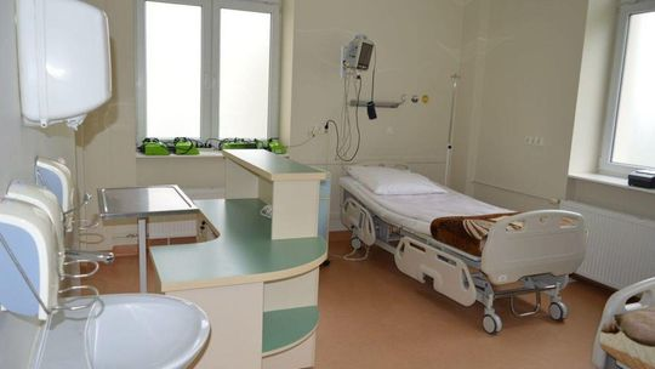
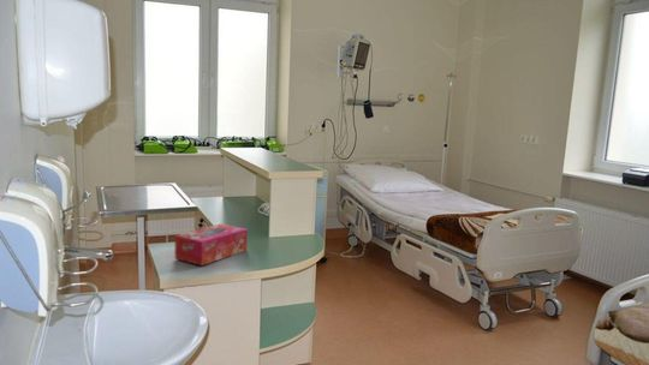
+ tissue box [174,222,249,267]
